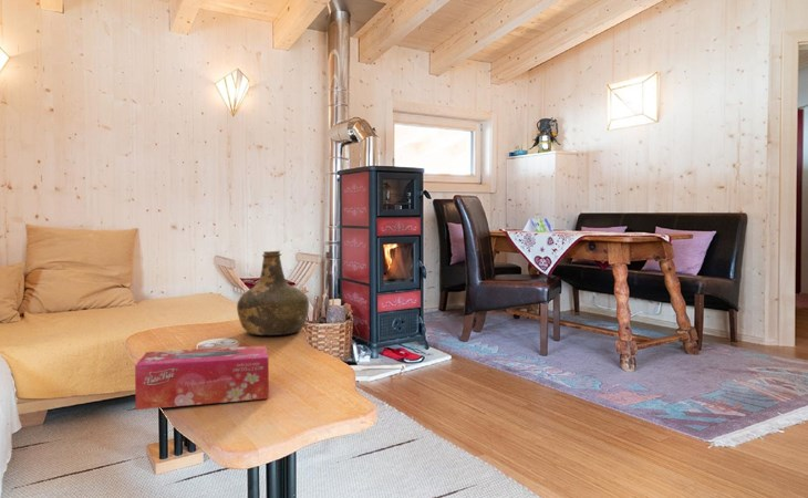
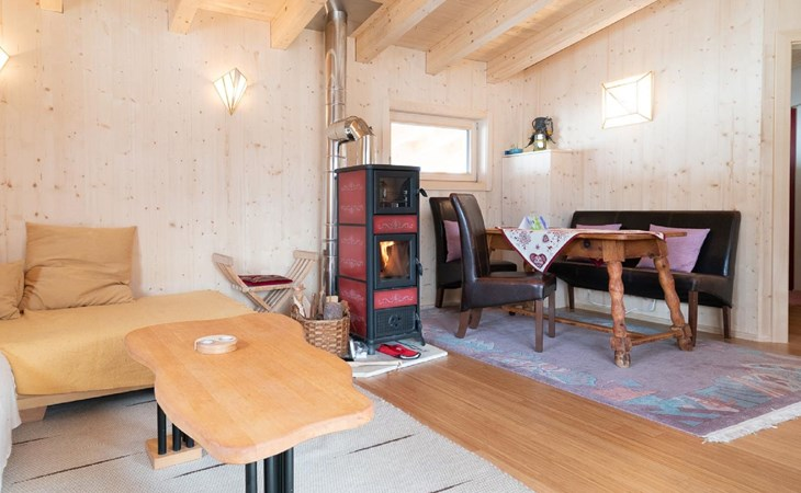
- tissue box [134,344,270,411]
- bottle [236,250,310,336]
